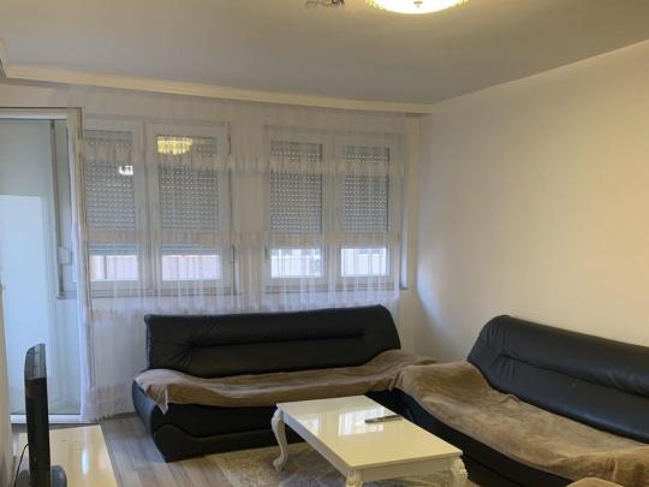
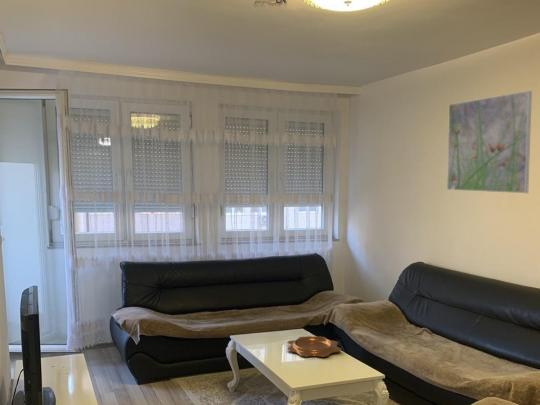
+ decorative bowl [286,335,342,358]
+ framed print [446,90,533,194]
